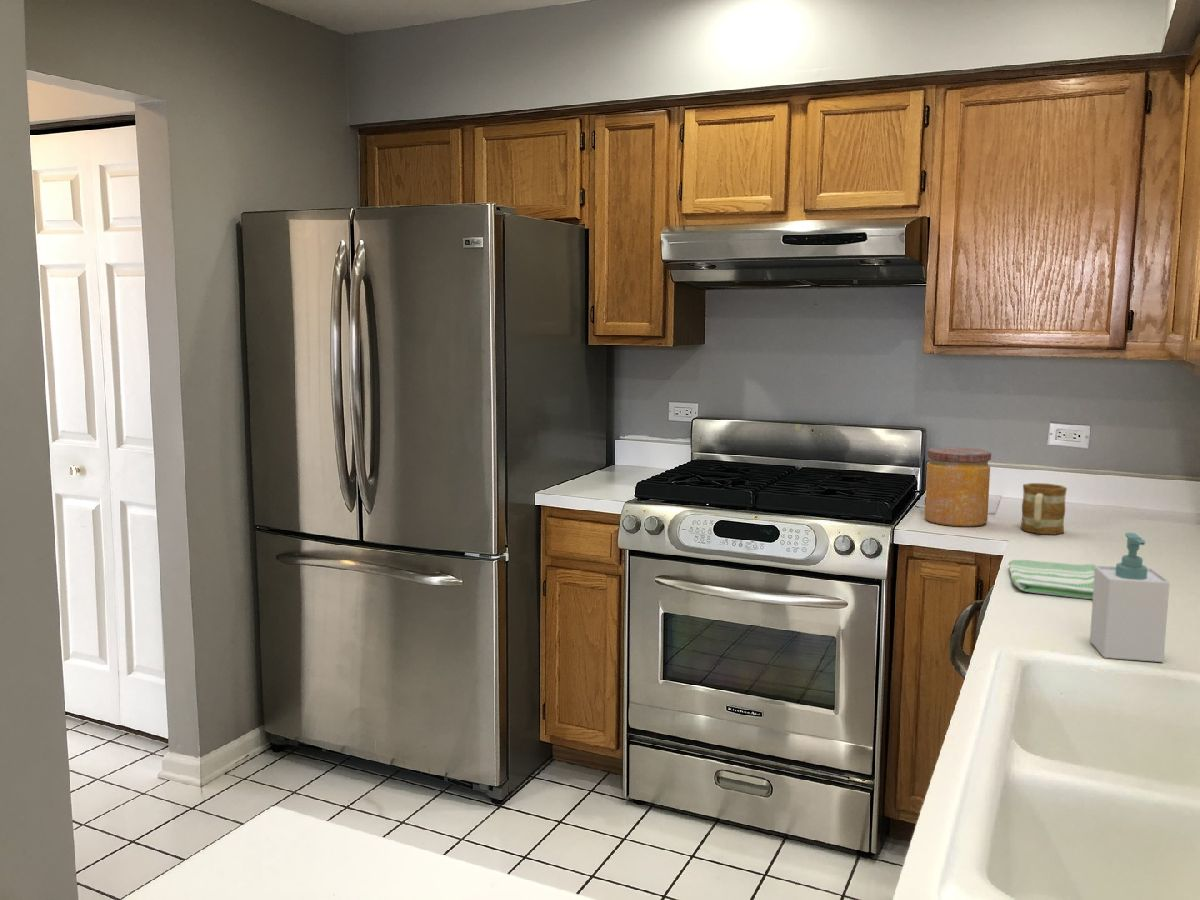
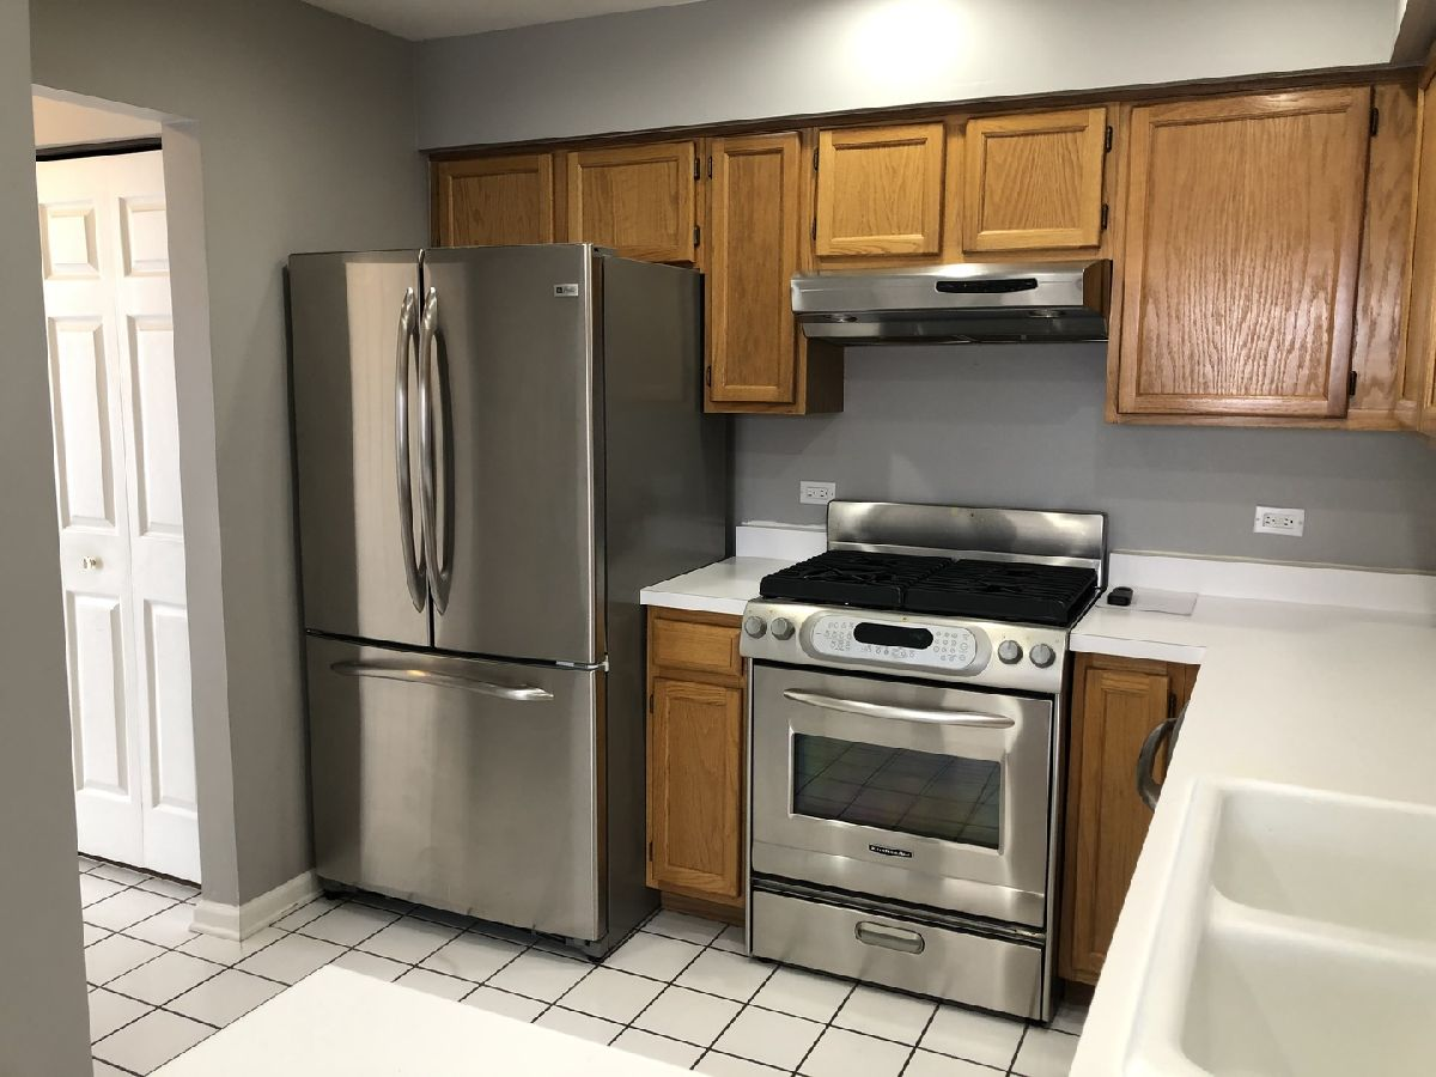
- dish towel [1008,559,1097,600]
- mug [1020,482,1068,535]
- soap bottle [1089,532,1171,663]
- jar [924,446,992,528]
